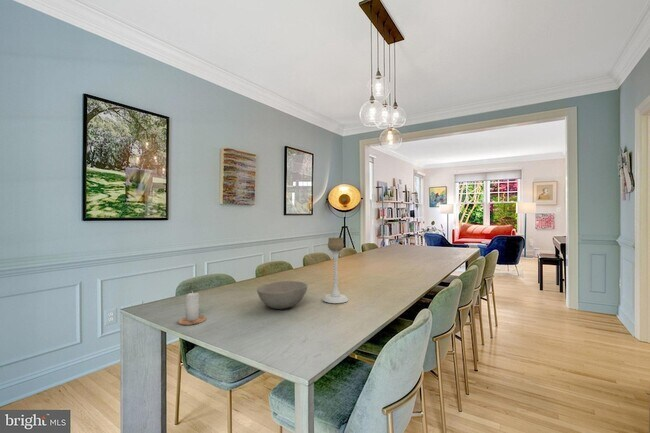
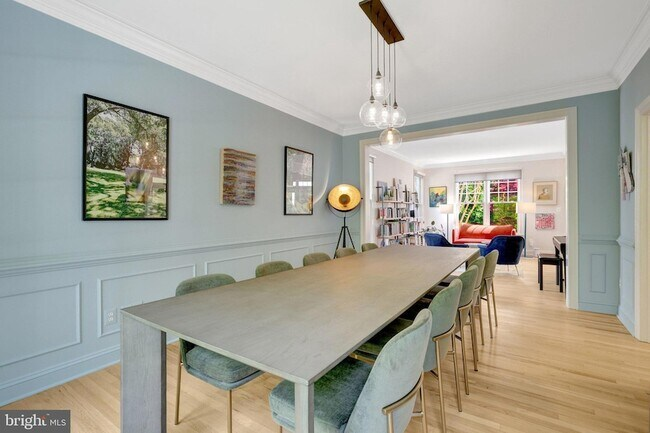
- candle [177,292,207,326]
- bowl [256,280,309,310]
- candle holder [322,236,349,304]
